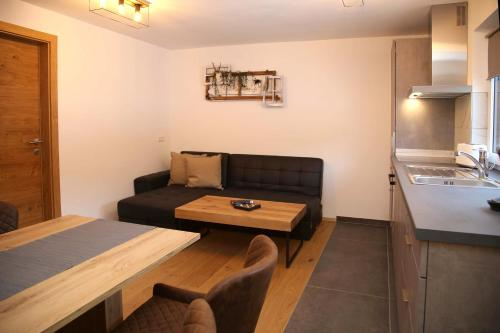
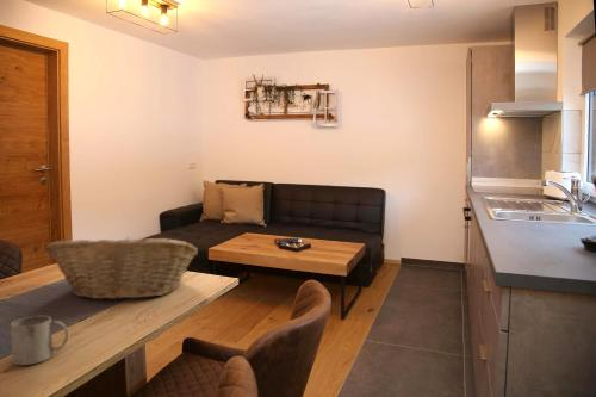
+ fruit basket [44,236,199,302]
+ mug [10,315,69,366]
